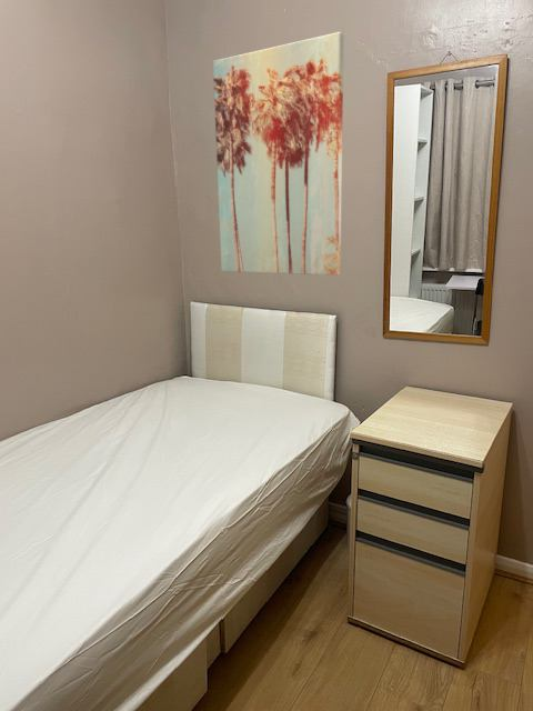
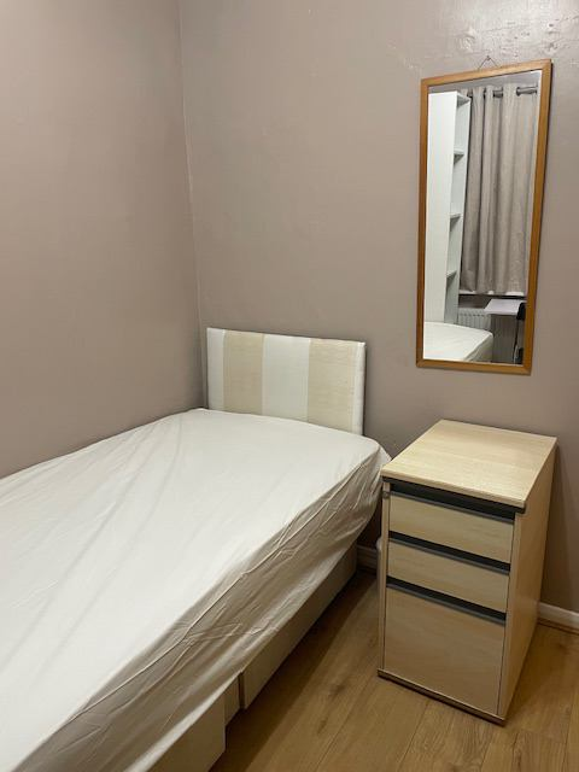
- wall art [212,31,345,277]
